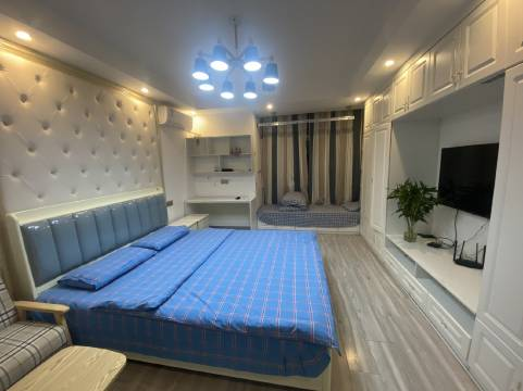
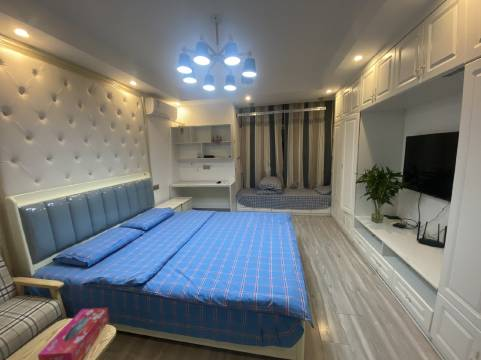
+ tissue box [37,307,110,360]
